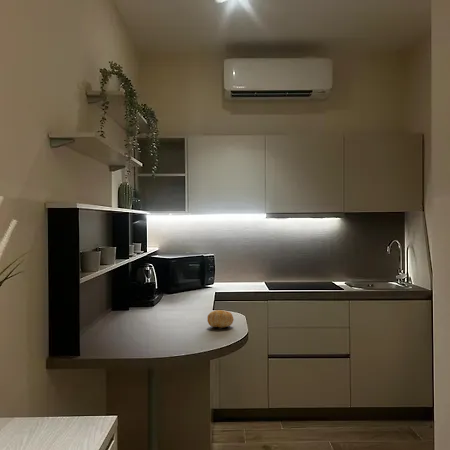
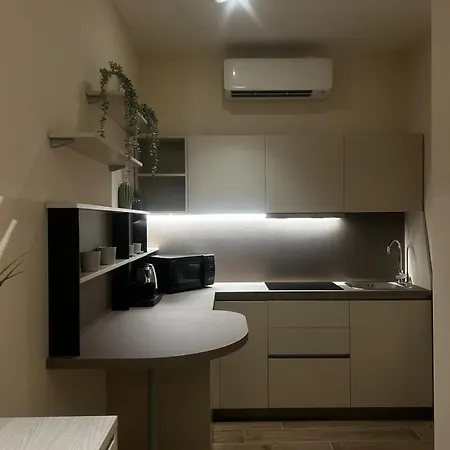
- fruit [206,309,235,329]
